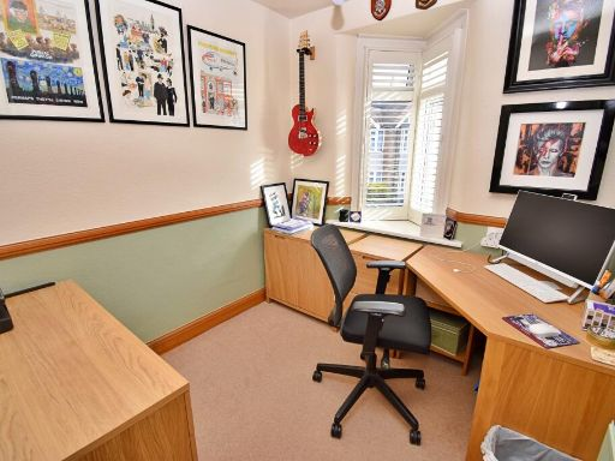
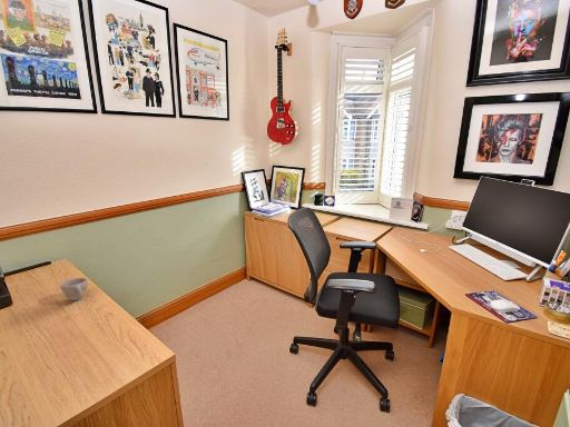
+ cup [59,277,89,301]
